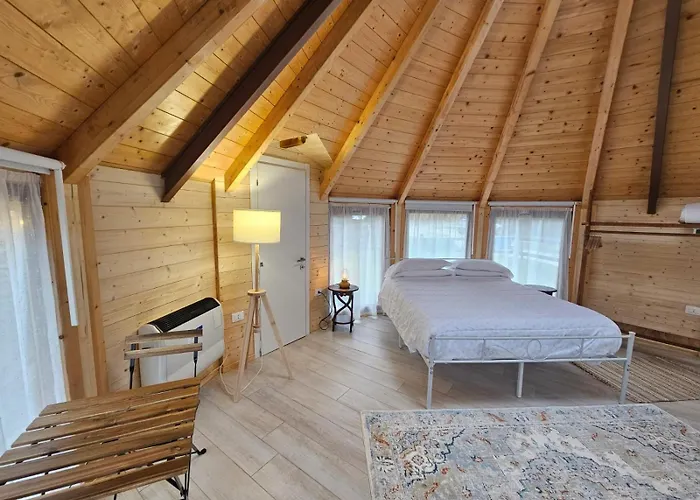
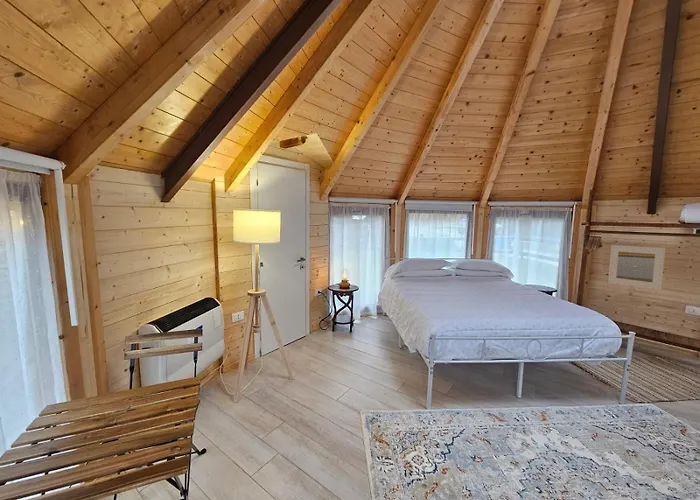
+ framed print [607,244,666,291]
